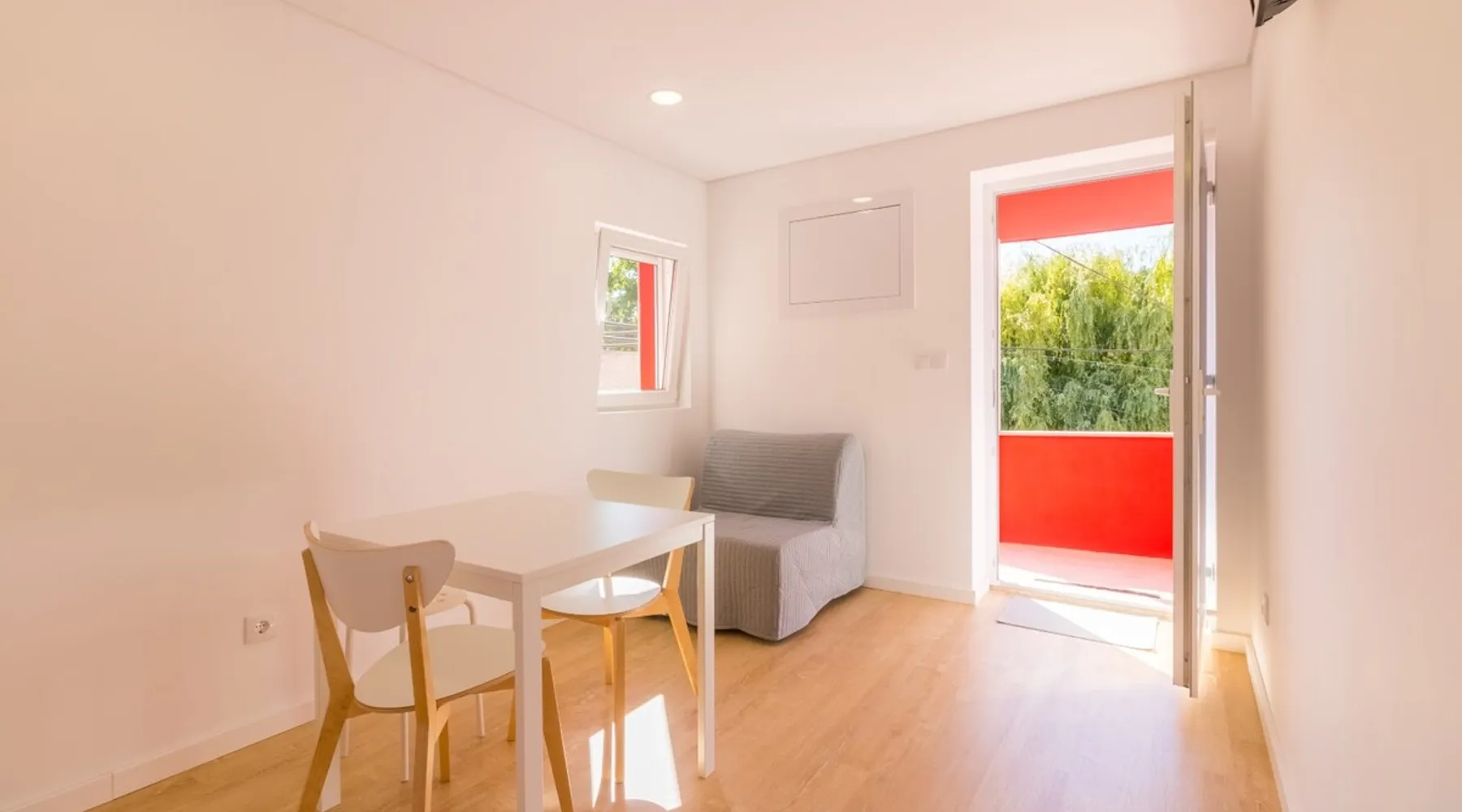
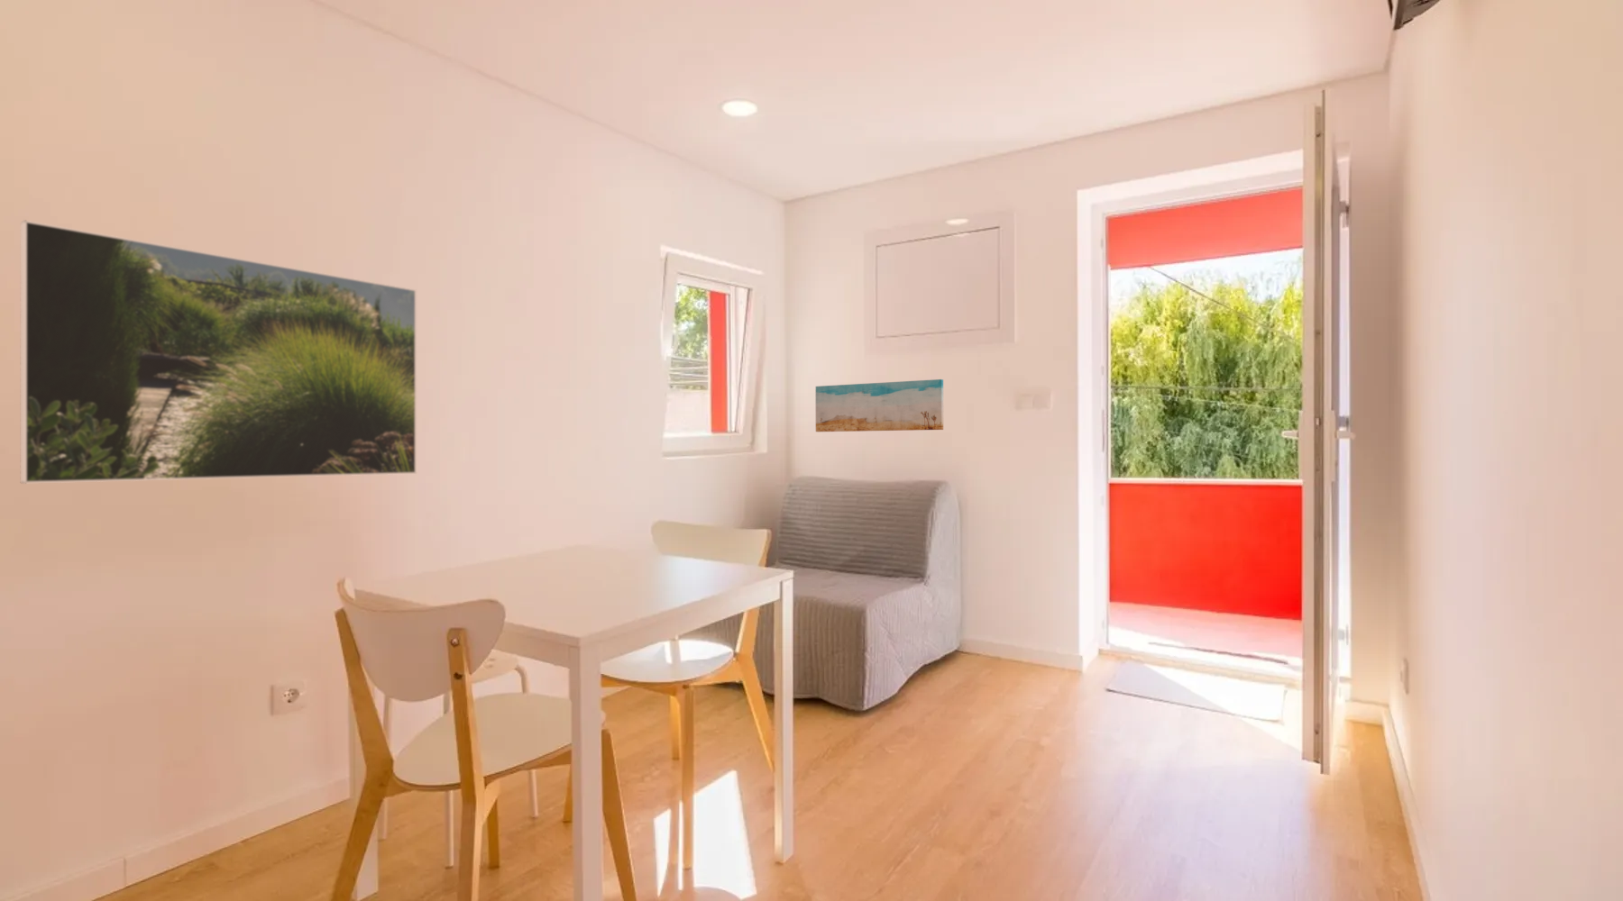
+ wall art [815,378,944,433]
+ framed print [20,219,417,485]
